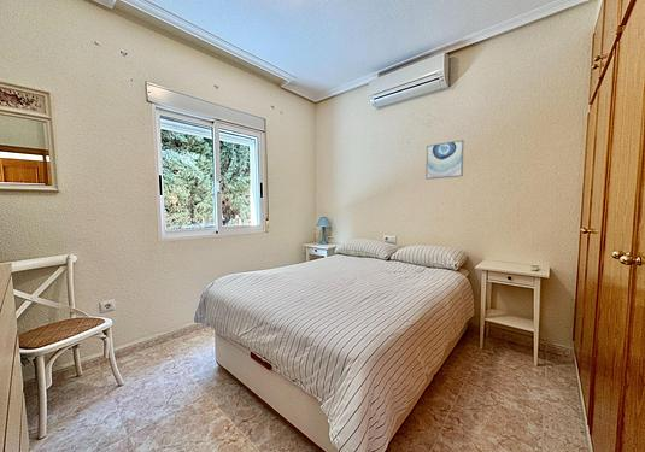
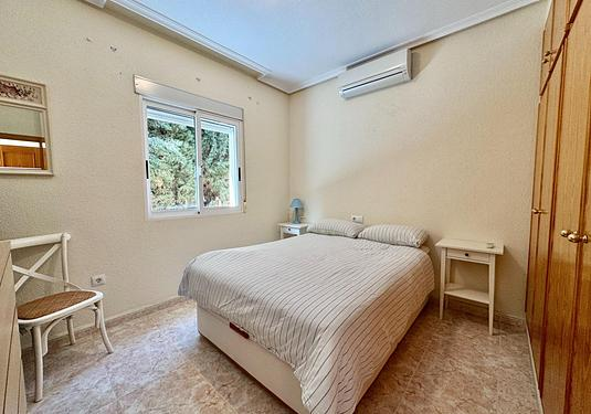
- wall art [424,139,465,181]
